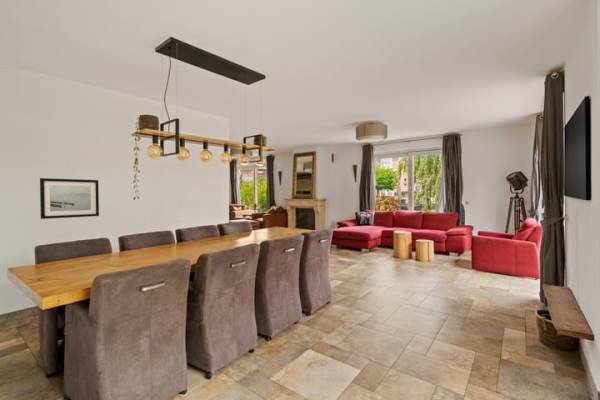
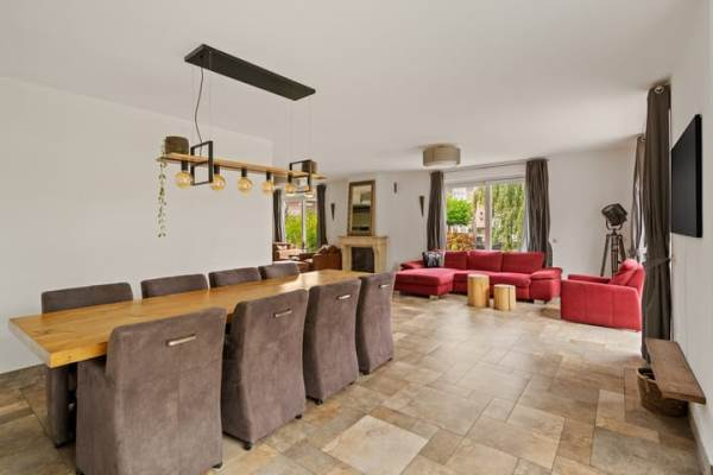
- wall art [39,177,100,220]
